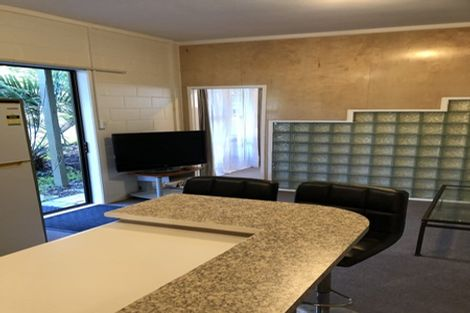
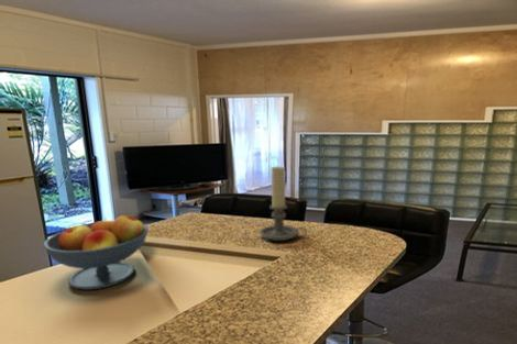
+ fruit bowl [42,213,150,291]
+ candle holder [258,165,308,242]
